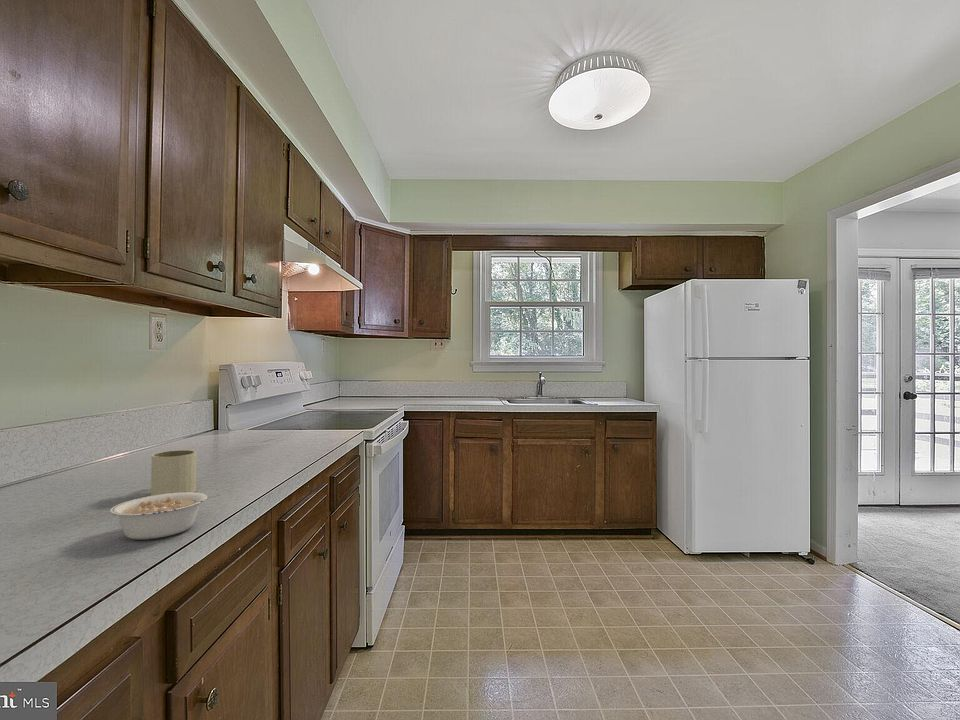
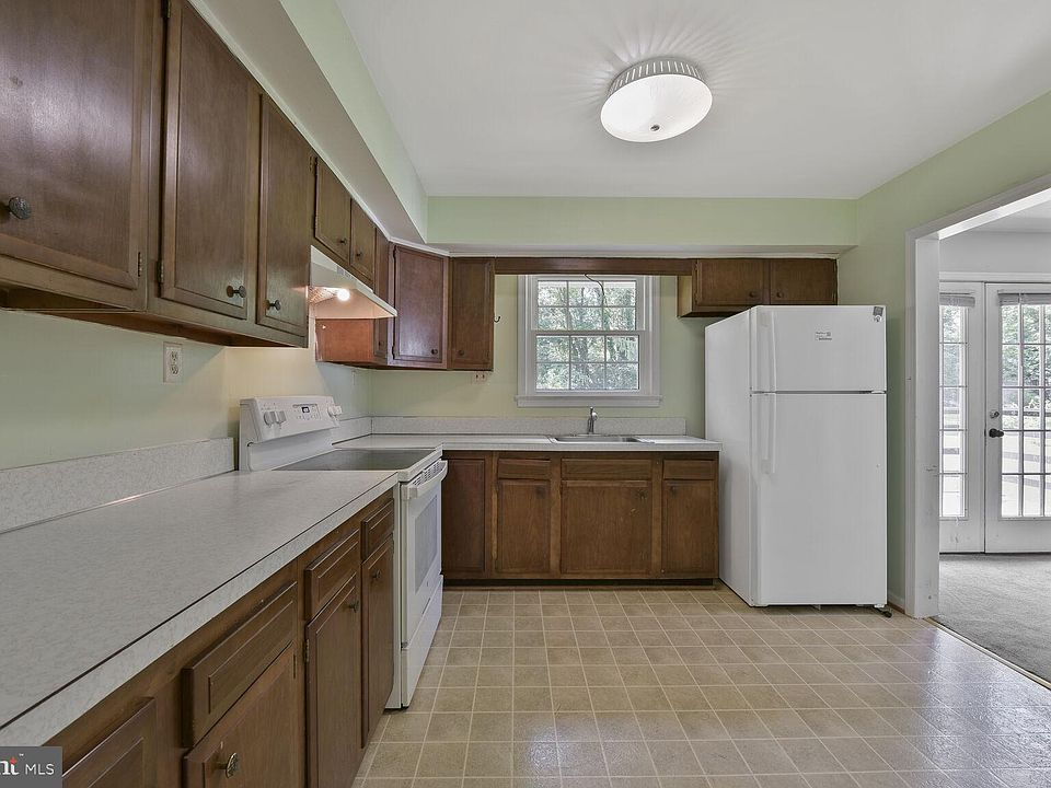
- mug [150,449,197,496]
- legume [109,492,221,541]
